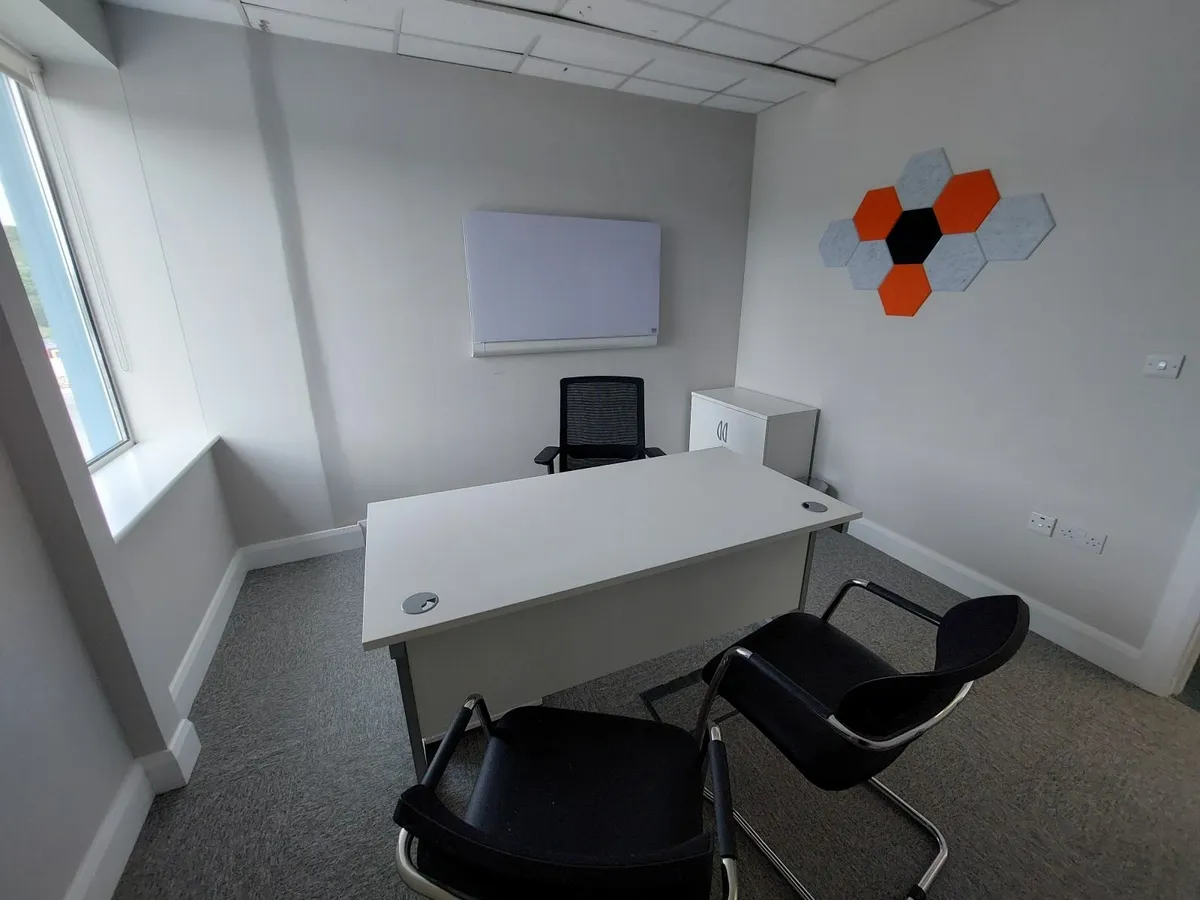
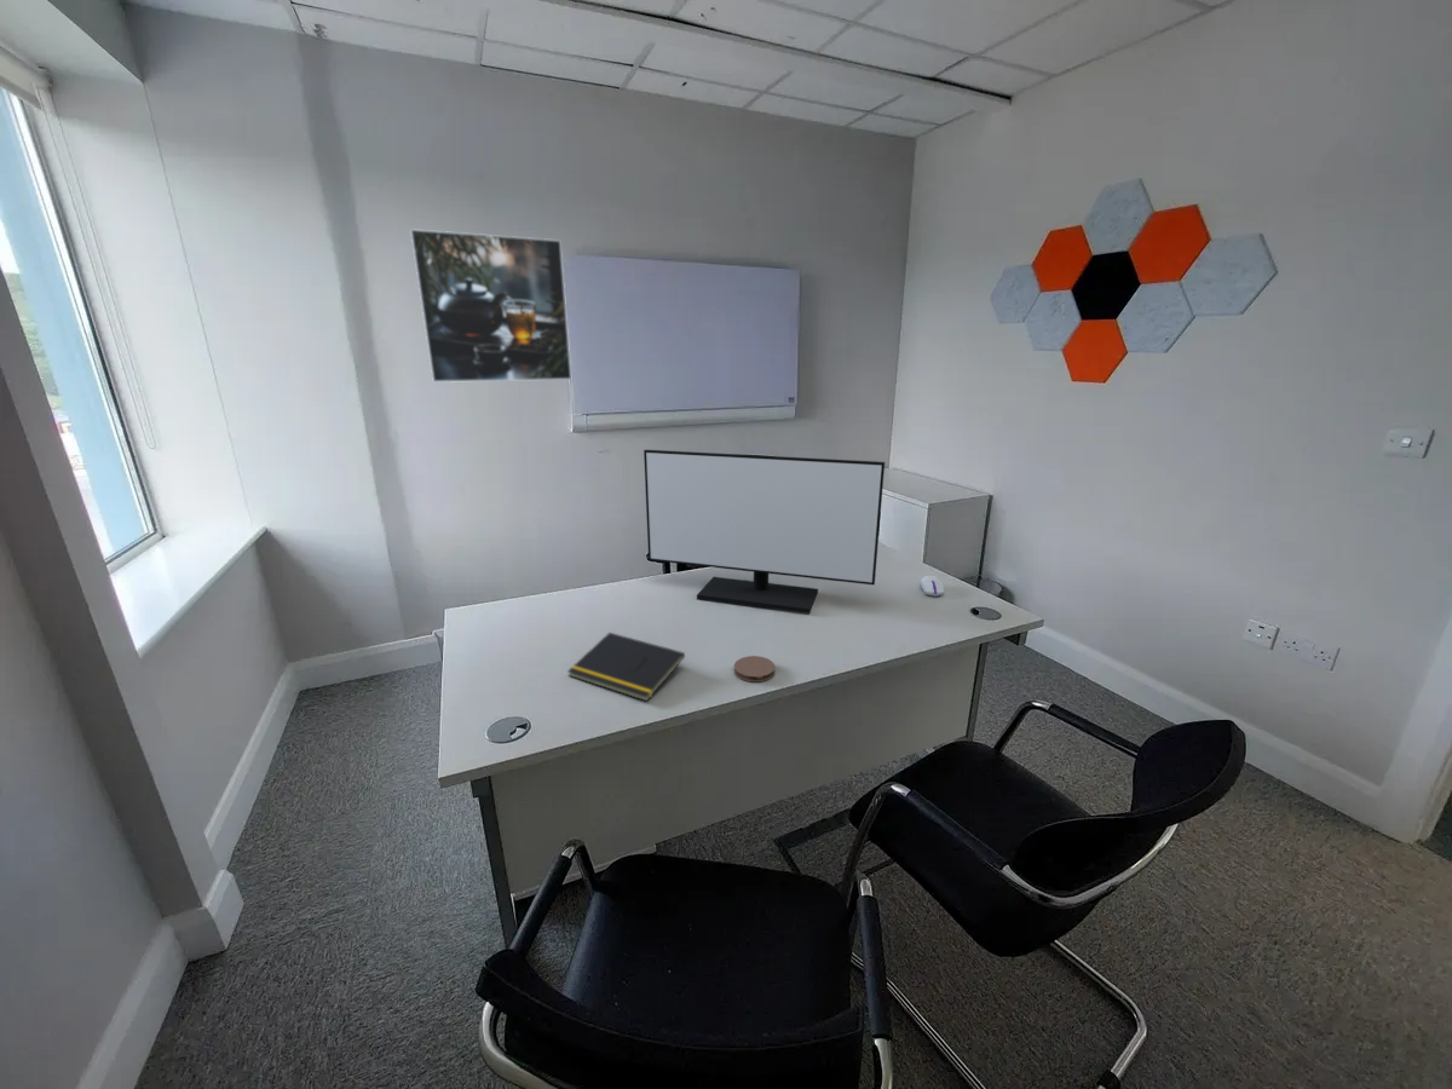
+ notepad [566,632,686,703]
+ computer mouse [920,575,945,598]
+ monitor [643,449,886,615]
+ coaster [733,655,777,682]
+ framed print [409,227,572,384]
